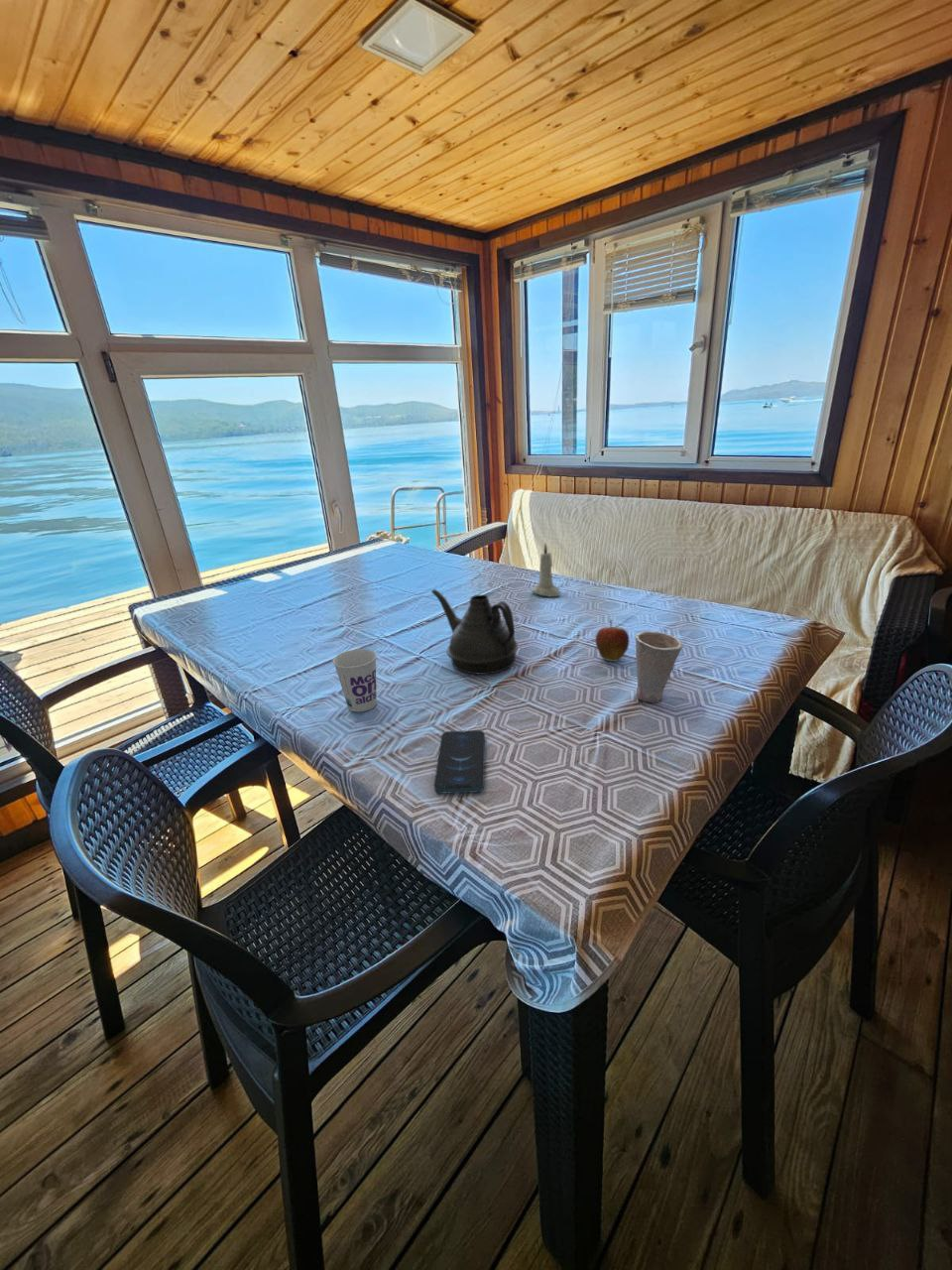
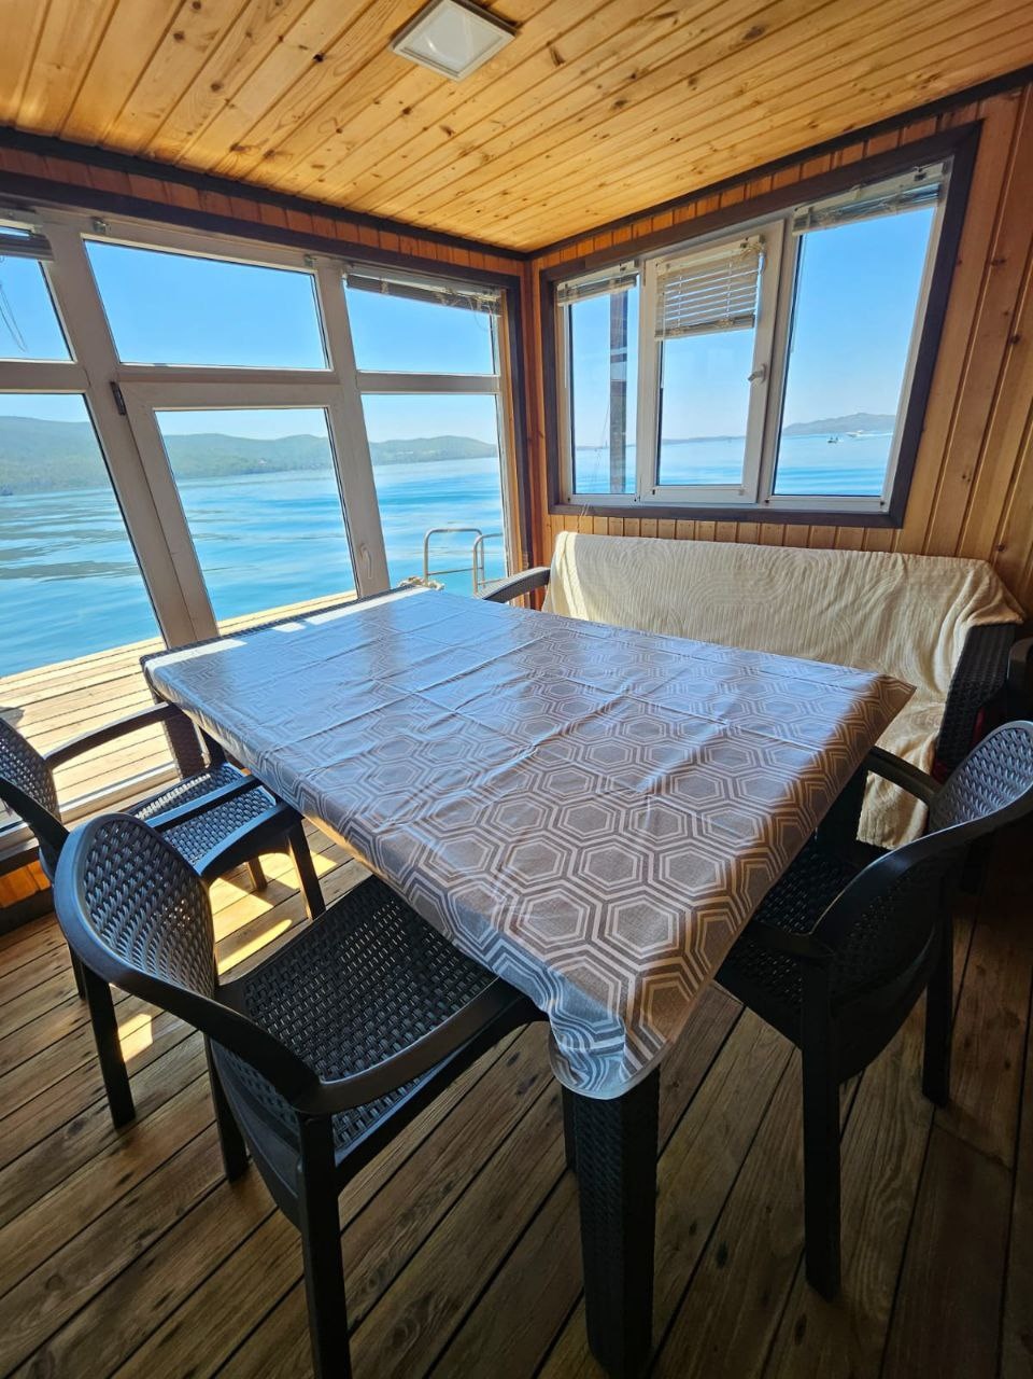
- cup [332,648,378,712]
- fruit [595,619,631,663]
- cup [634,630,684,703]
- smartphone [433,729,486,795]
- candle [531,542,560,597]
- teapot [430,588,519,676]
